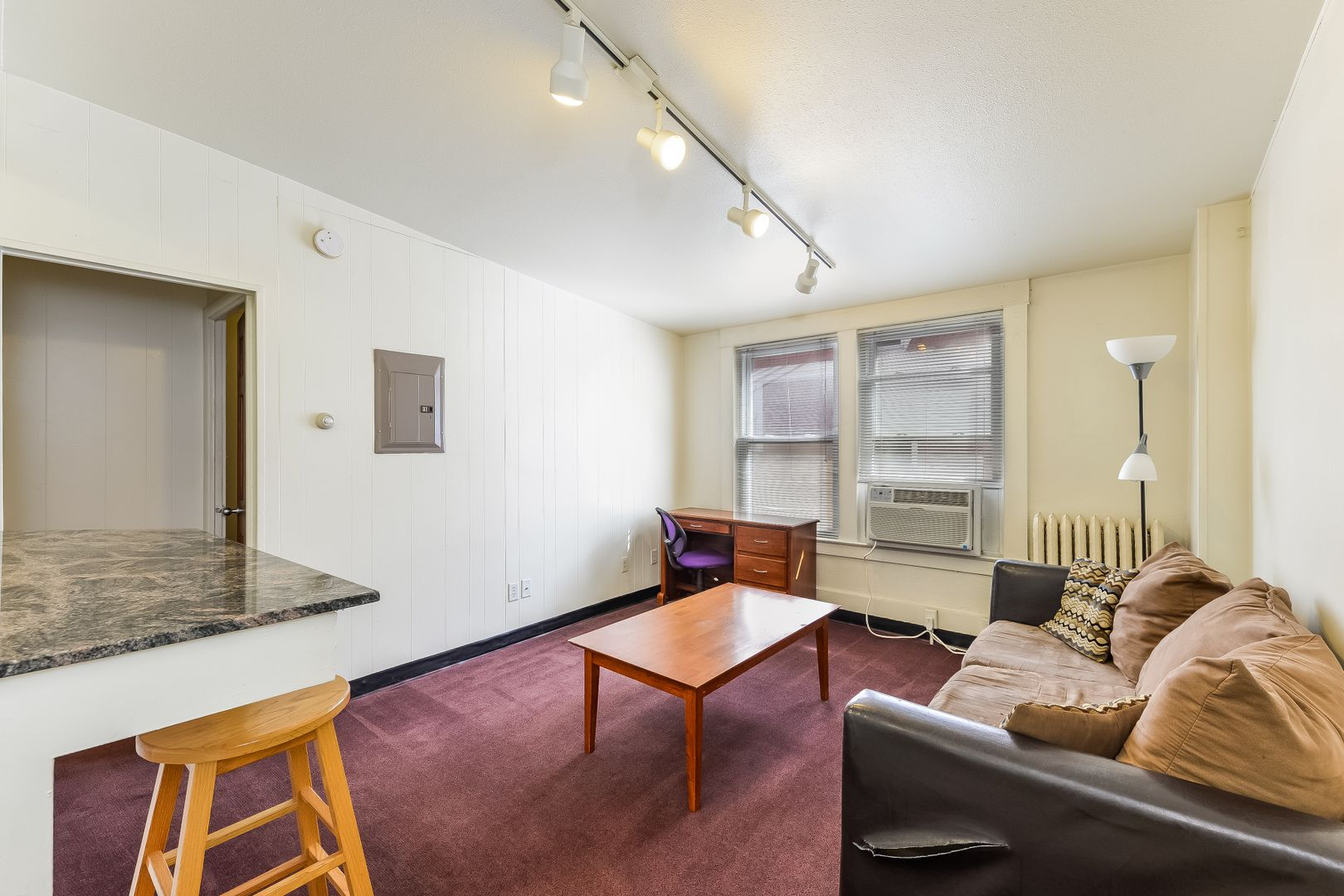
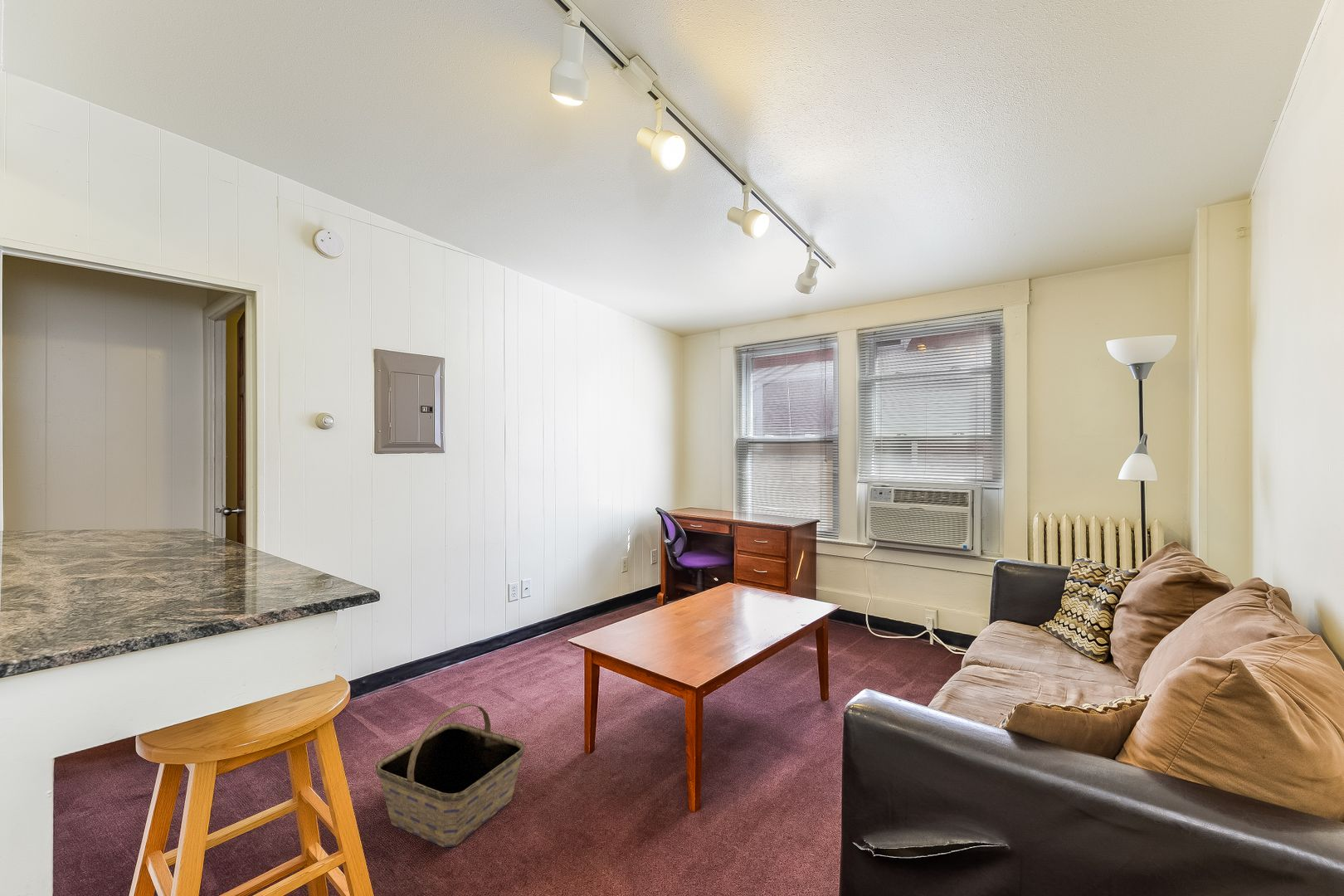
+ basket [374,703,525,848]
